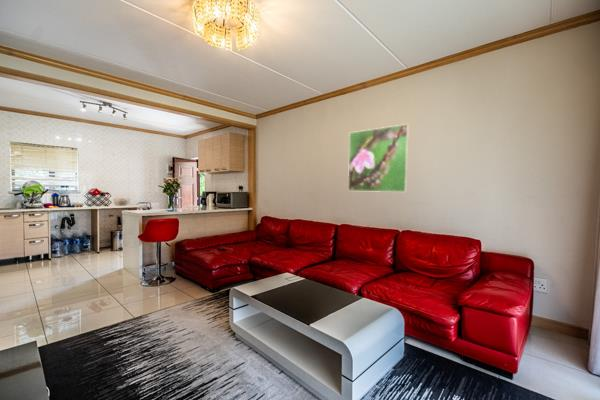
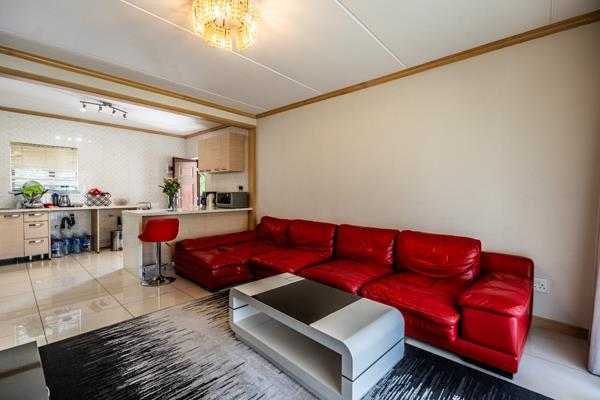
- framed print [347,123,410,193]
